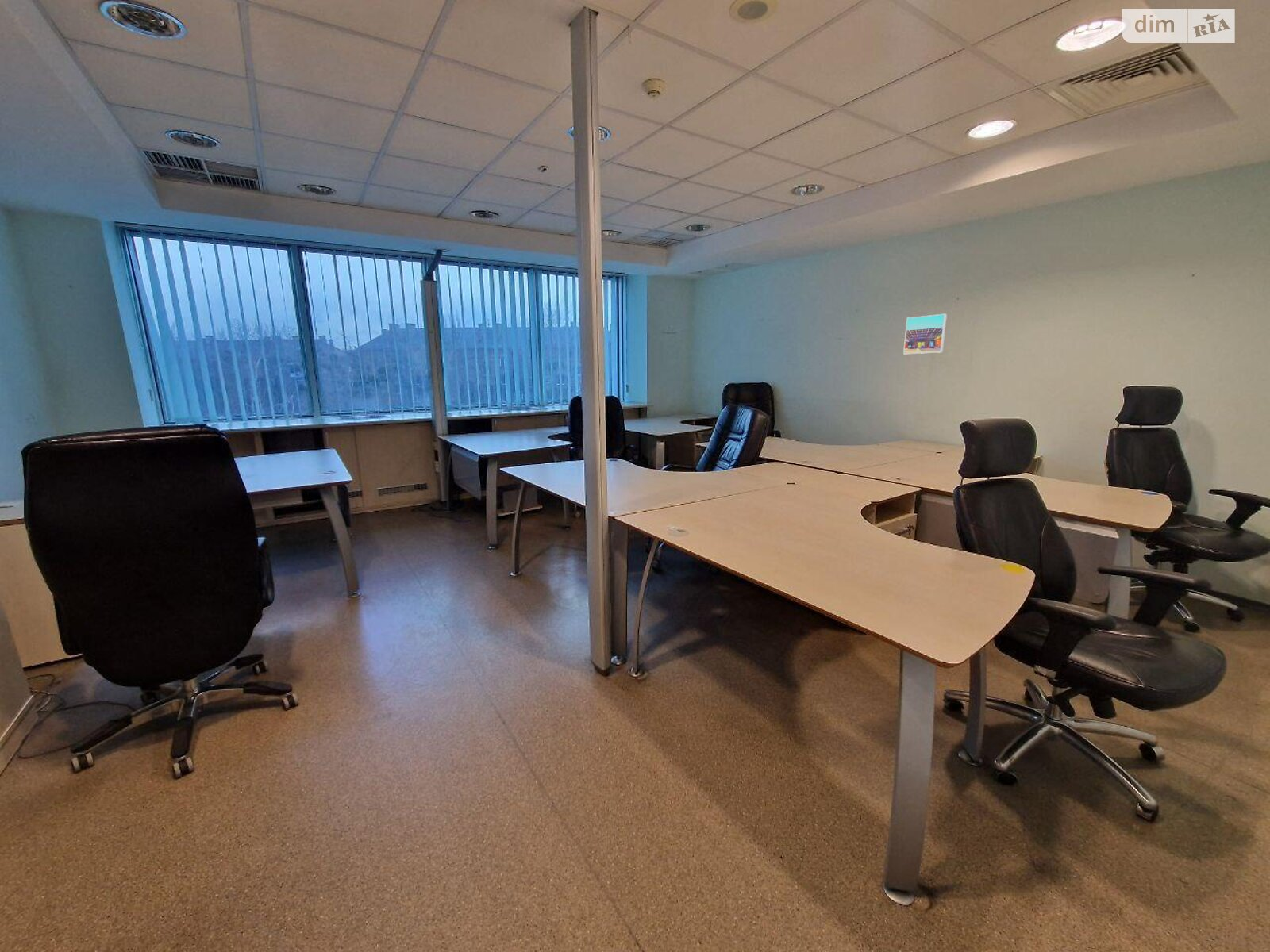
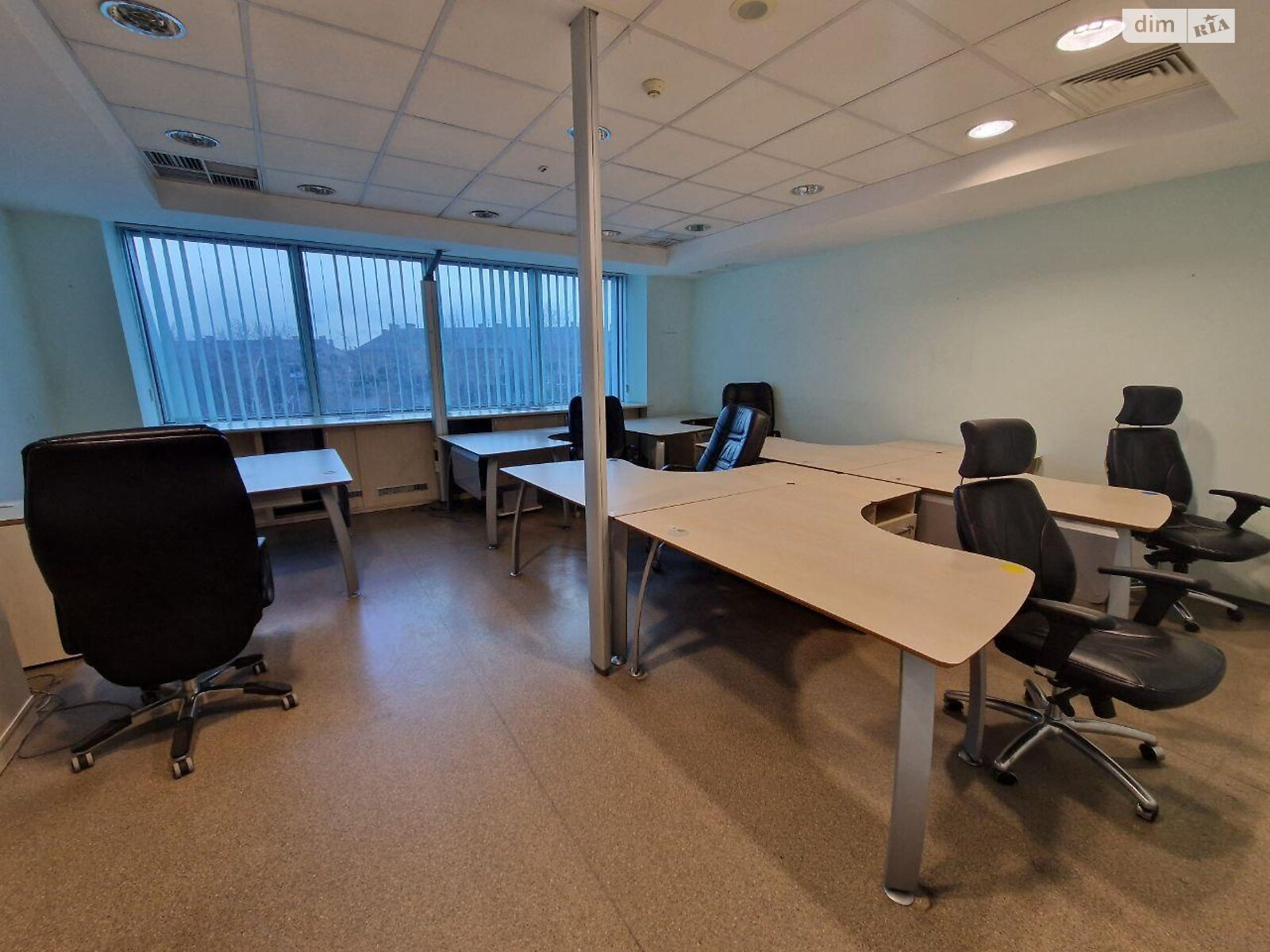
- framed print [902,313,948,355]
